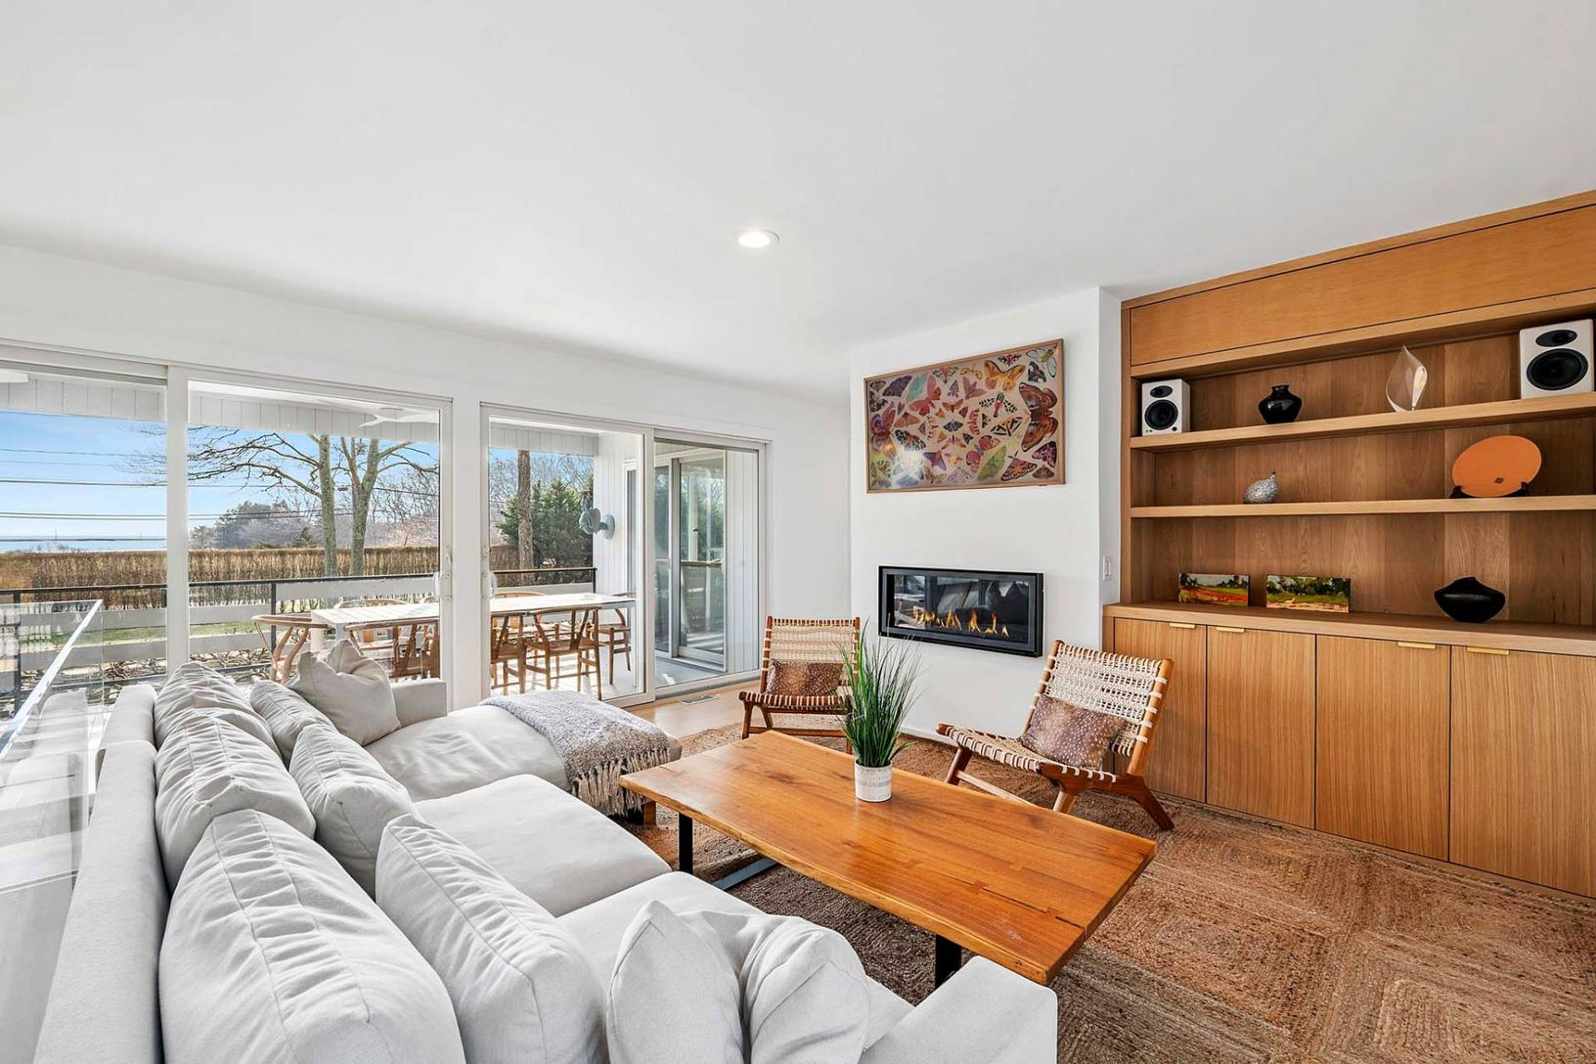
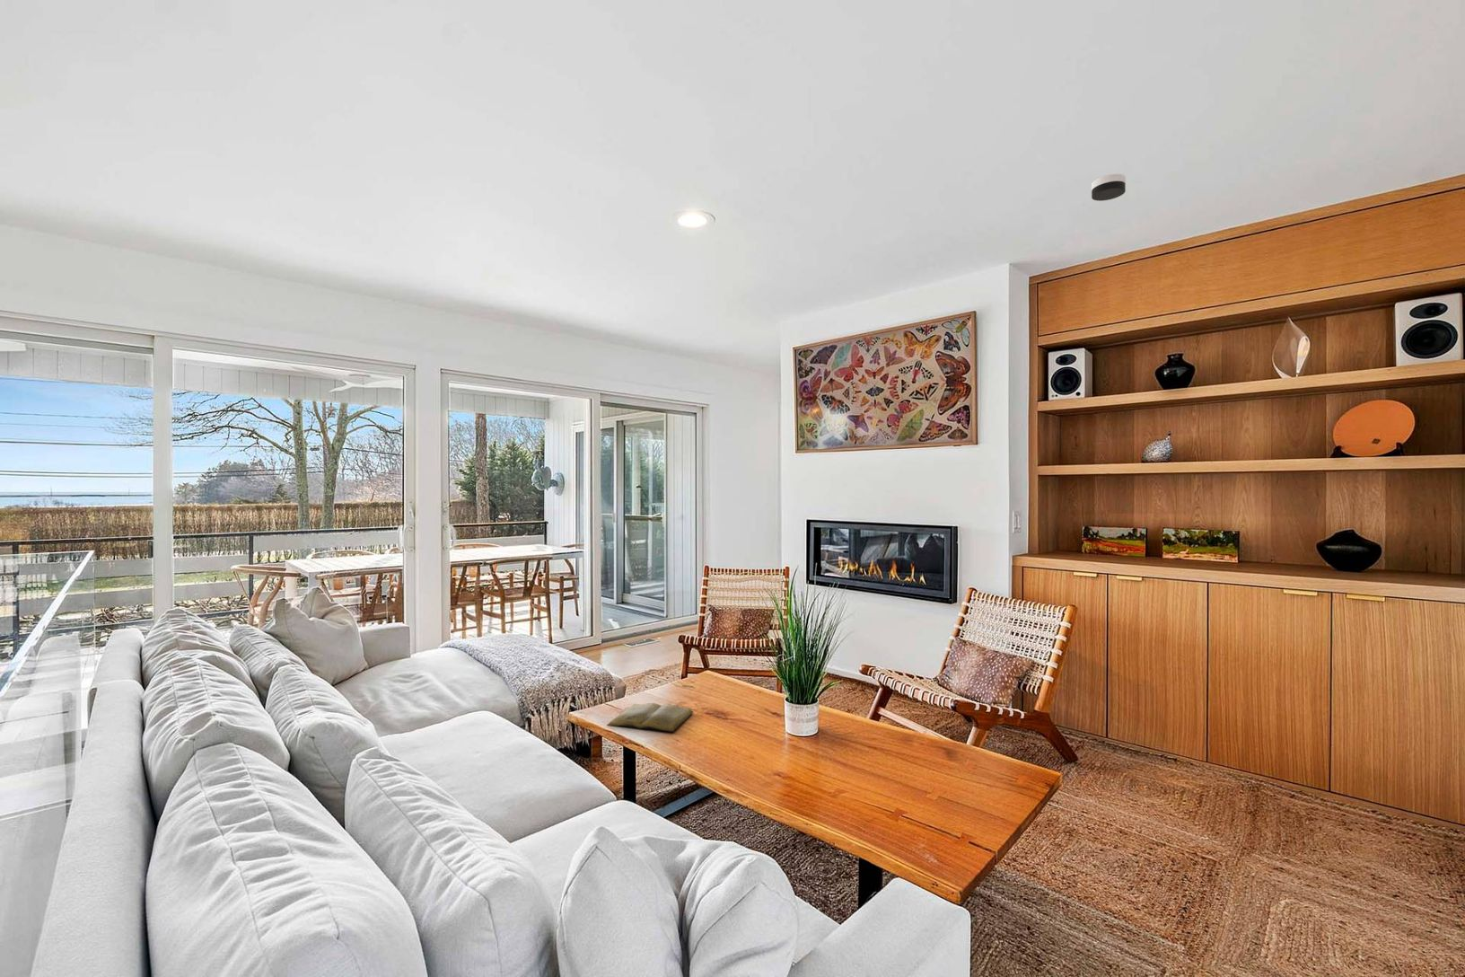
+ book [606,702,694,733]
+ smoke detector [1091,173,1127,202]
